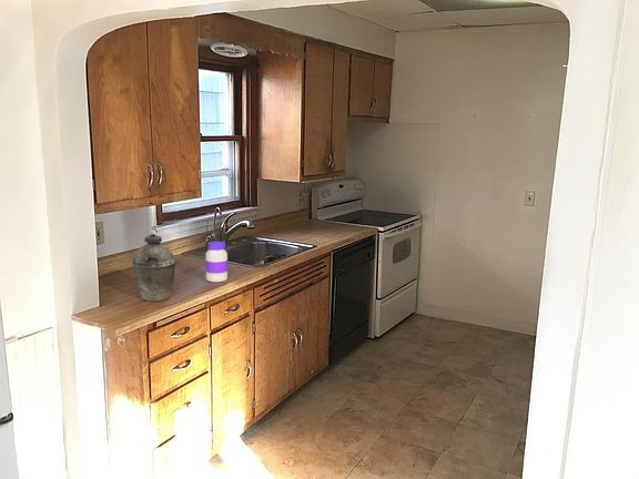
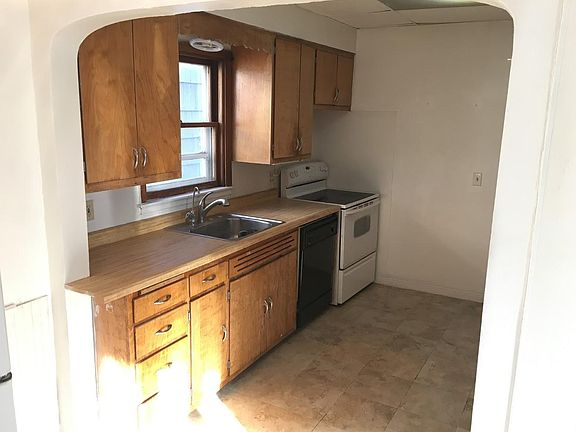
- jar [204,241,229,283]
- kettle [132,233,176,303]
